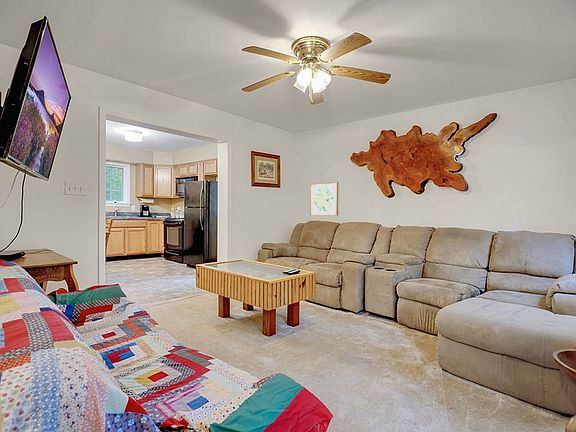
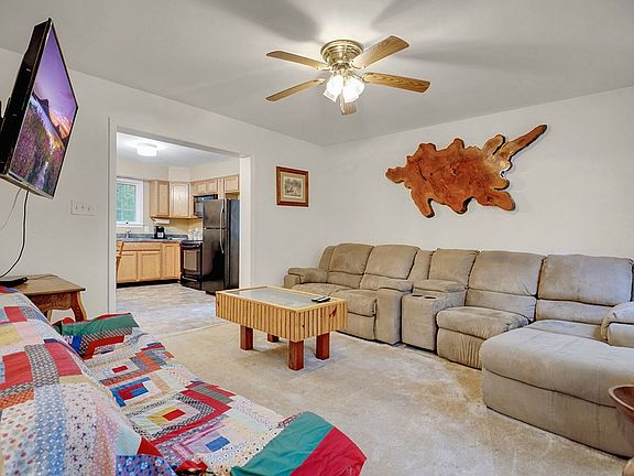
- wall art [309,181,339,217]
